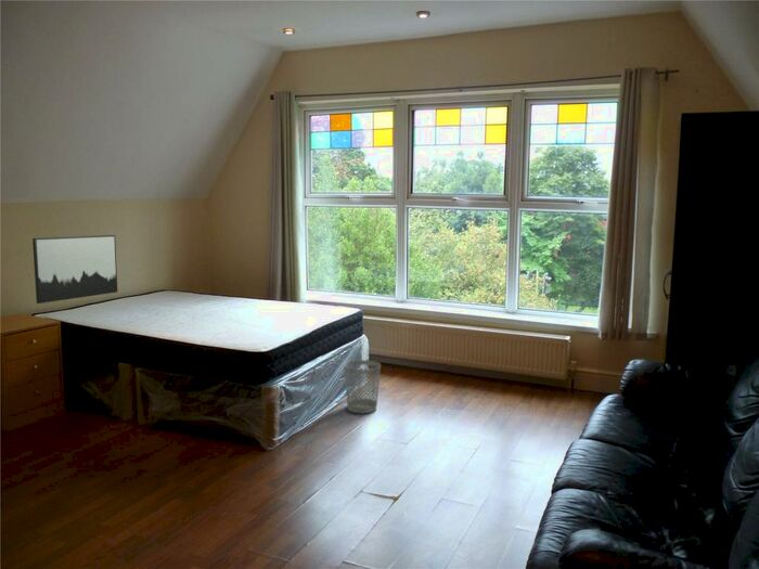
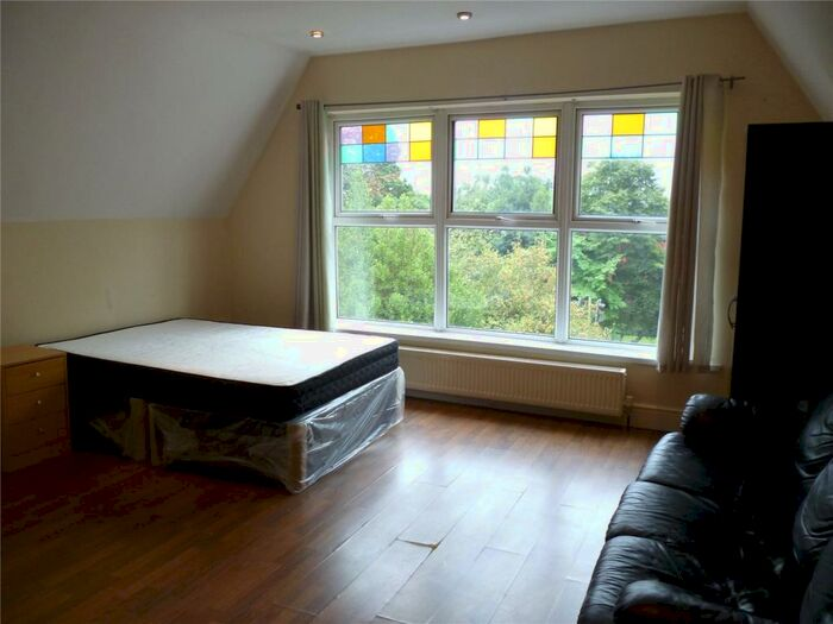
- wall art [31,234,118,305]
- wastebasket [343,359,382,414]
